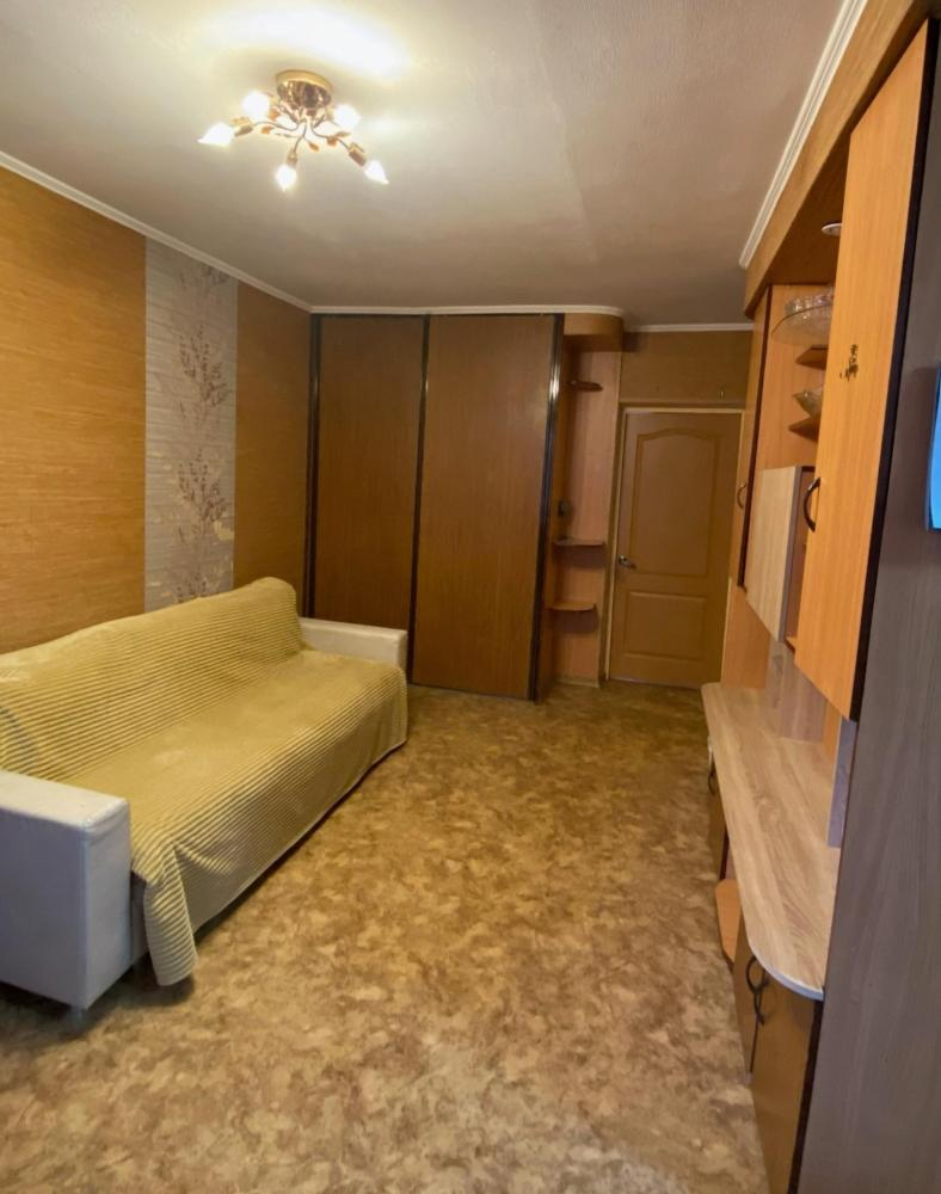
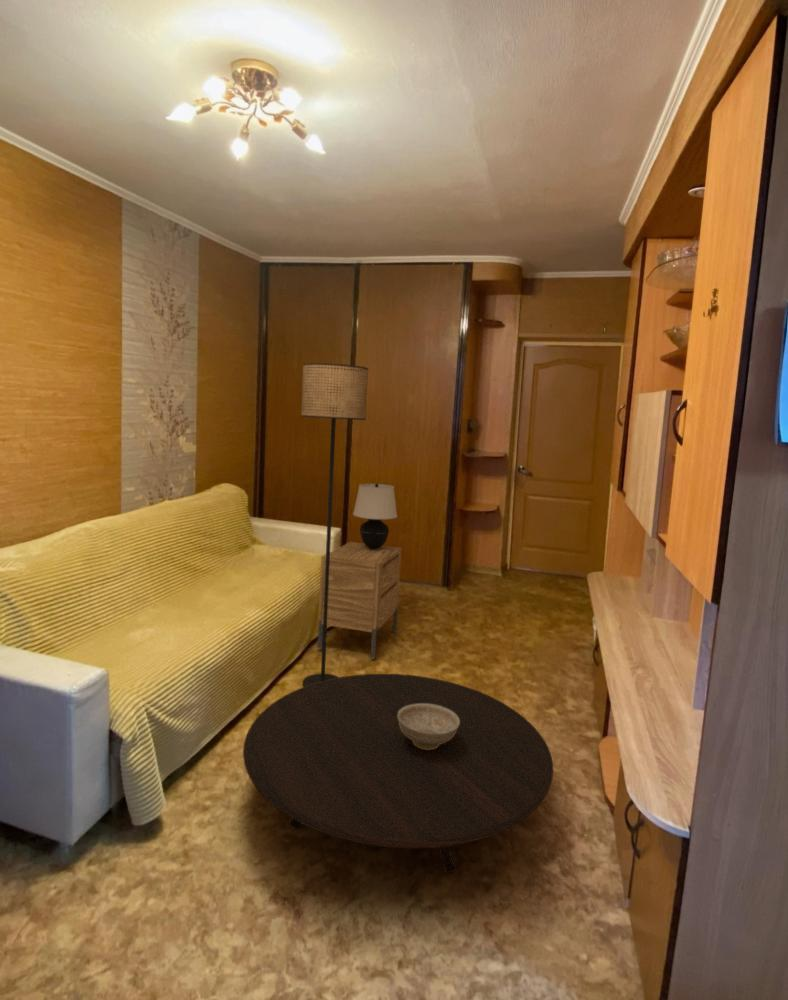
+ floor lamp [300,362,369,687]
+ nightstand [317,541,402,660]
+ table [242,673,554,875]
+ table lamp [352,483,398,549]
+ decorative bowl [398,704,459,750]
